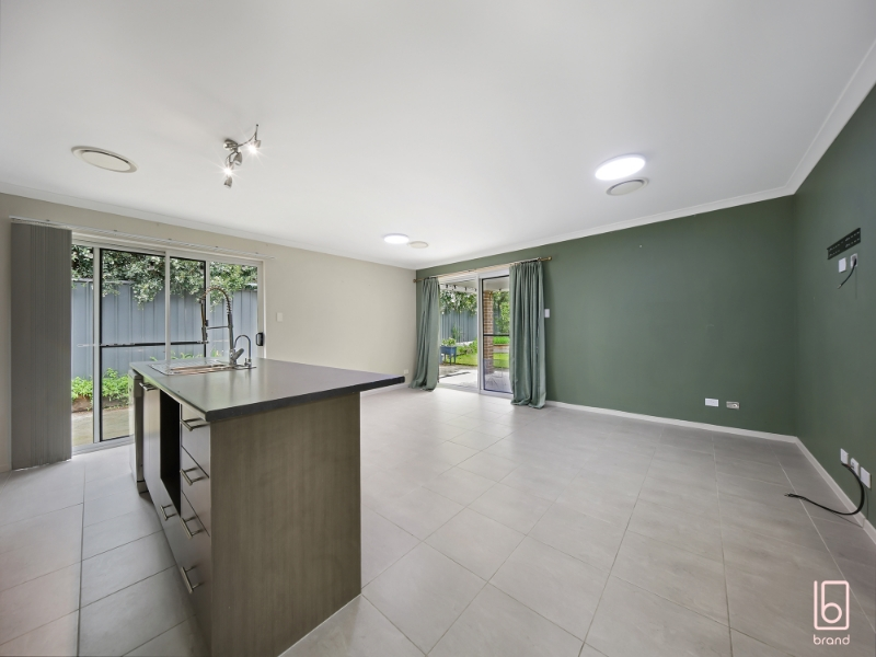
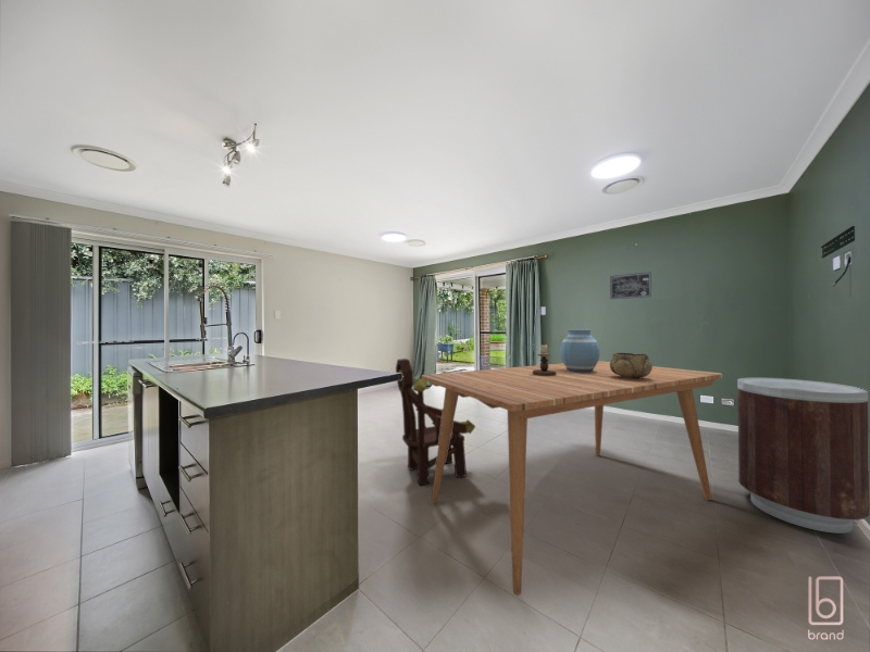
+ dining table [421,360,723,597]
+ decorative bowl [609,352,652,379]
+ wall art [609,271,652,300]
+ chair [395,358,476,487]
+ candlestick [533,343,556,376]
+ vase [559,328,600,373]
+ trash can [736,377,870,535]
